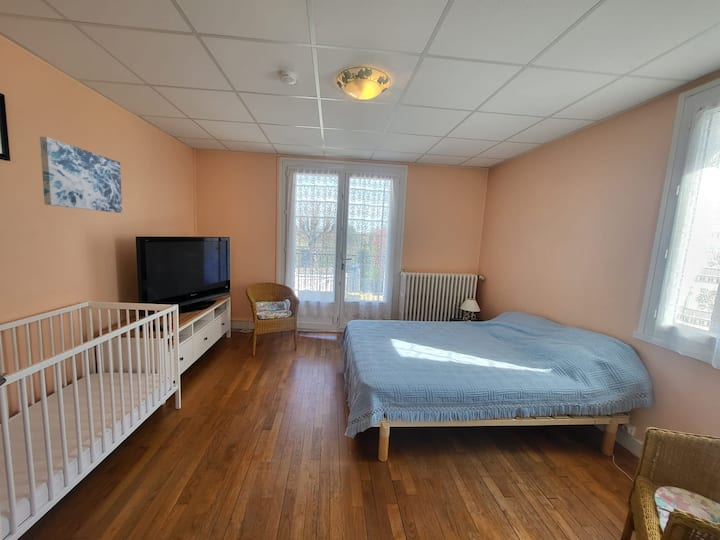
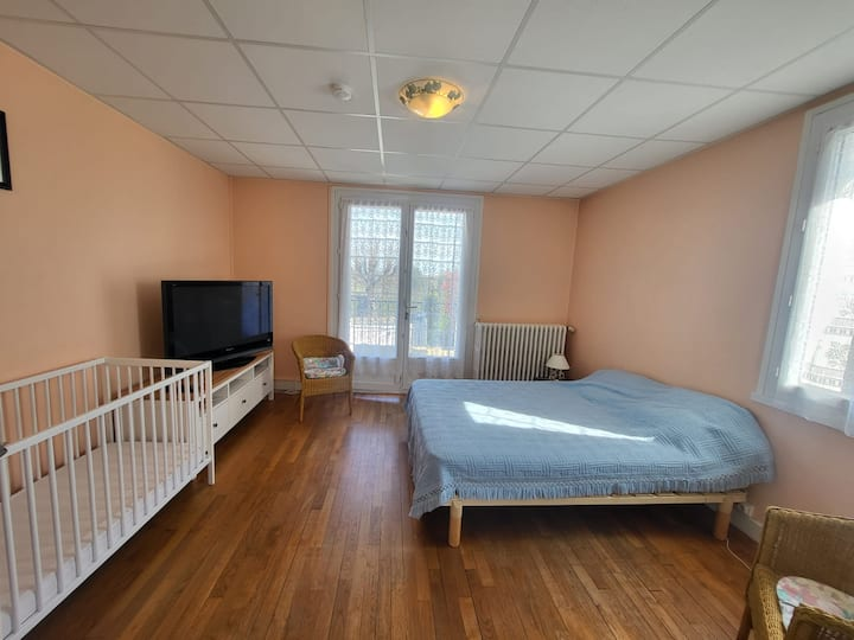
- wall art [39,136,123,214]
